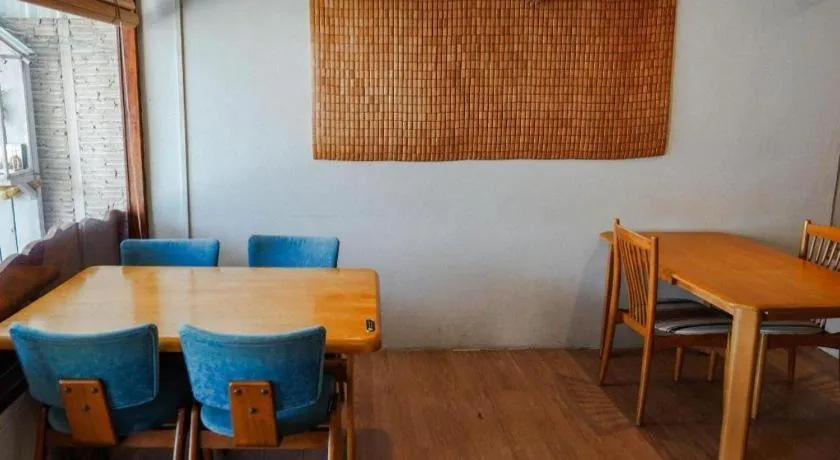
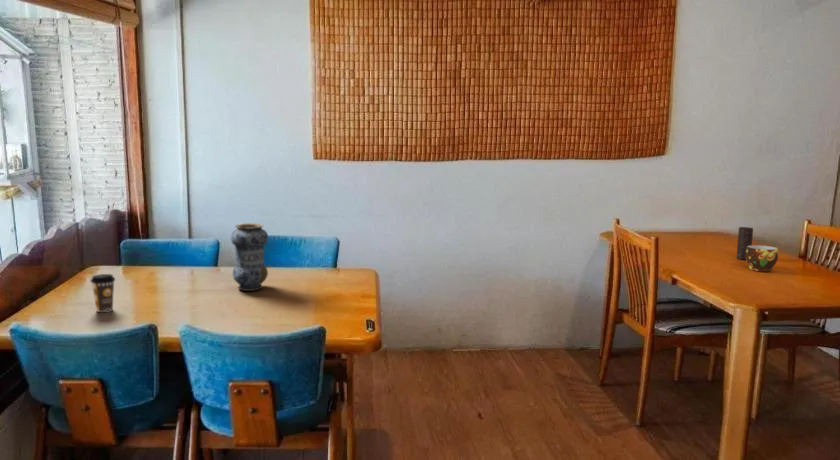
+ candle [736,226,754,261]
+ coffee cup [89,273,116,313]
+ vase [230,222,269,292]
+ cup [745,244,779,272]
